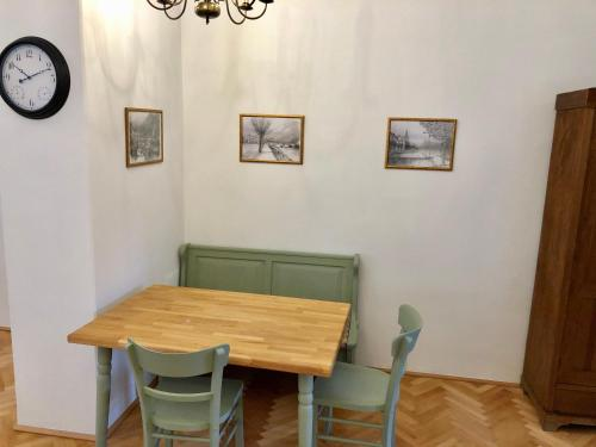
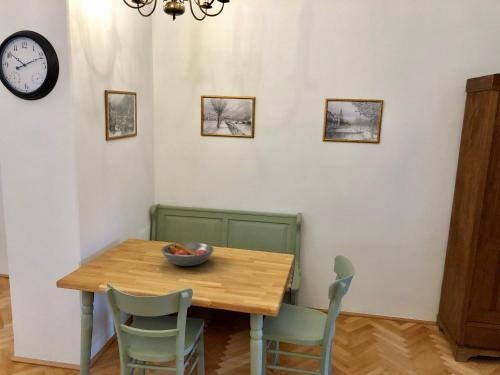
+ fruit bowl [160,241,215,267]
